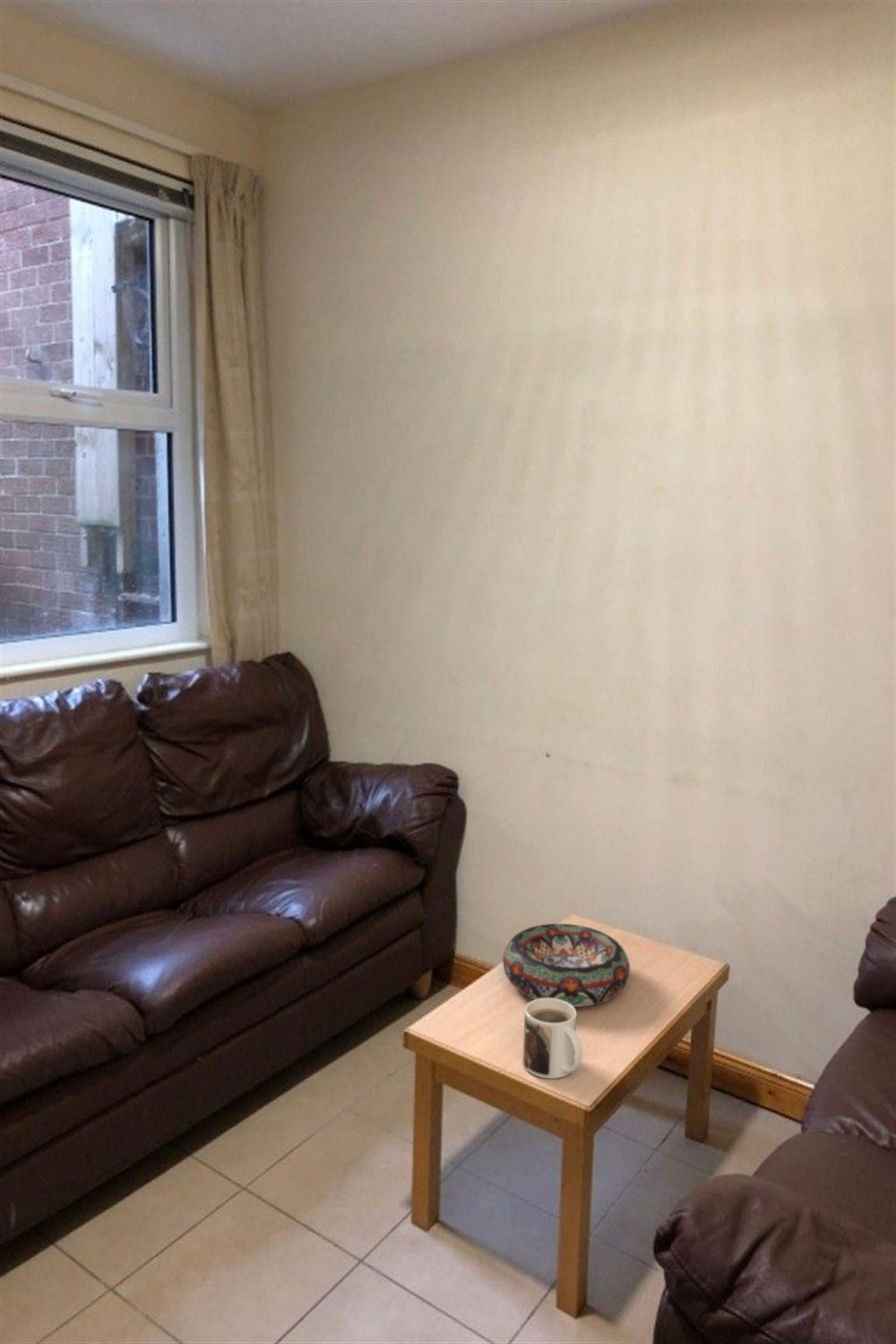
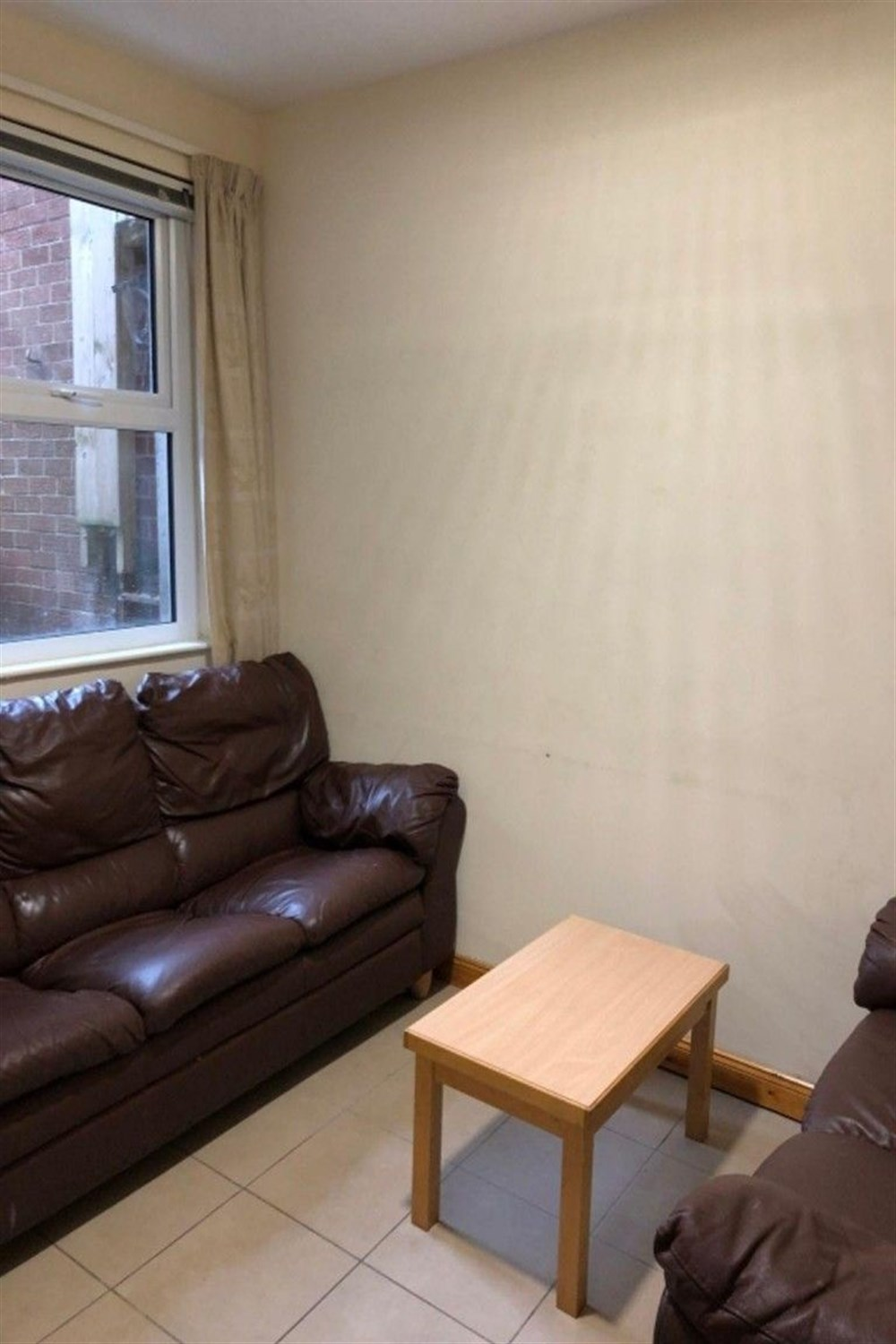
- mug [521,998,583,1080]
- decorative bowl [502,923,631,1008]
